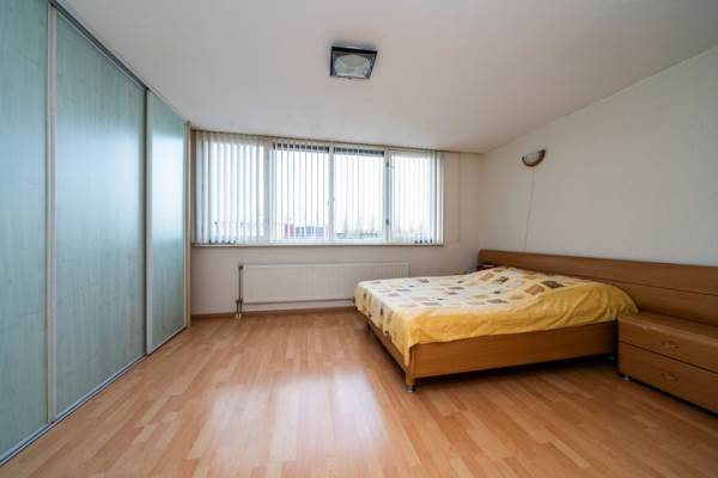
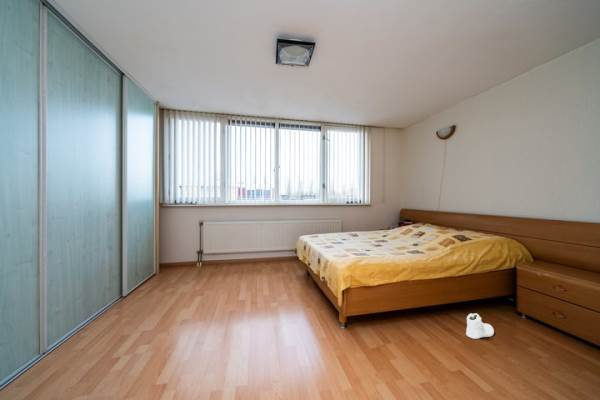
+ sneaker [465,312,495,340]
